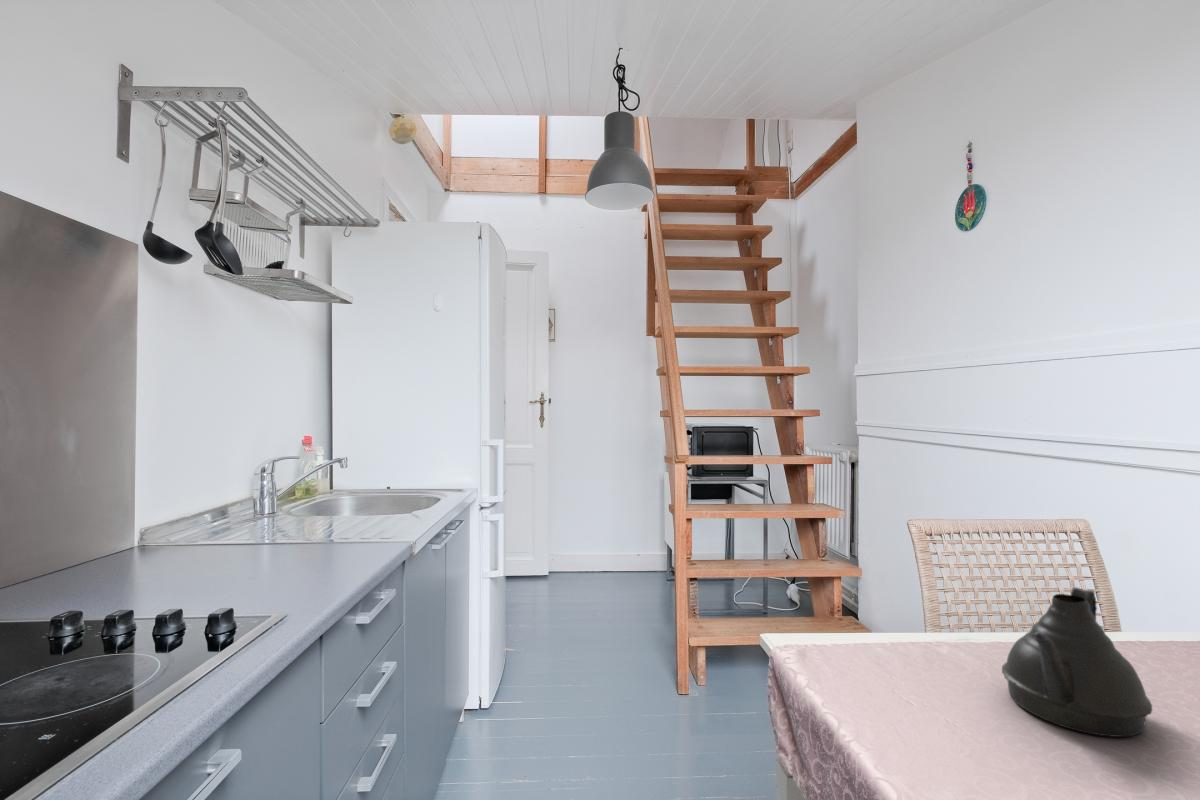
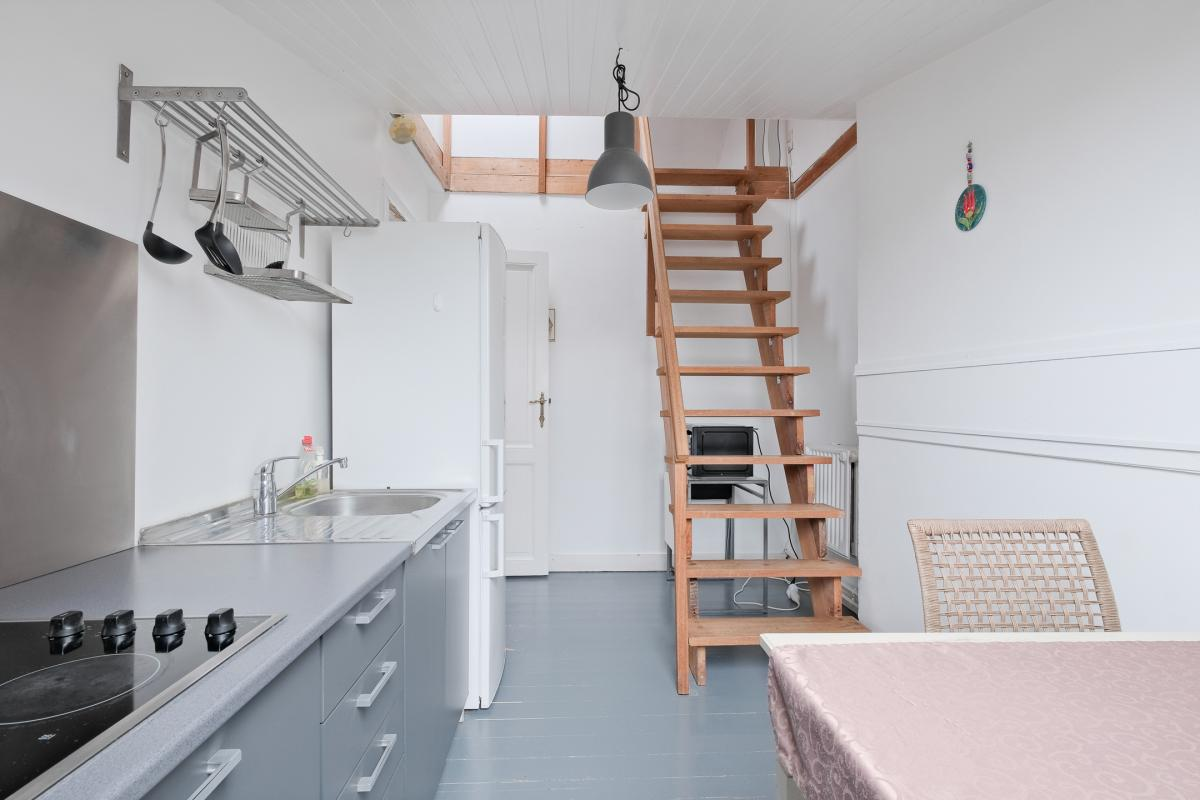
- teapot [1001,586,1153,738]
